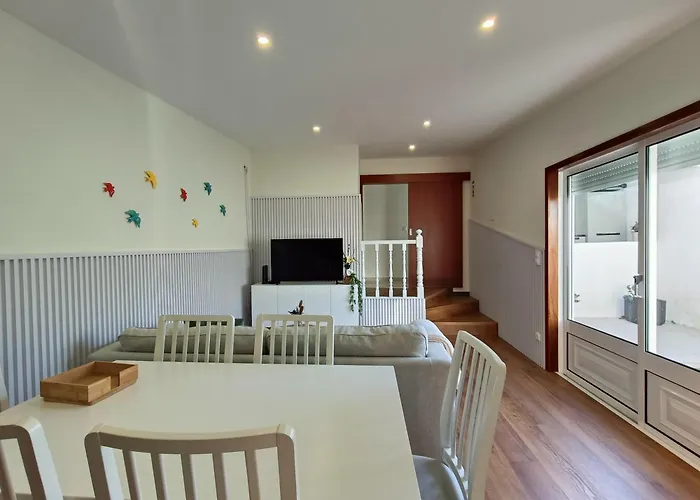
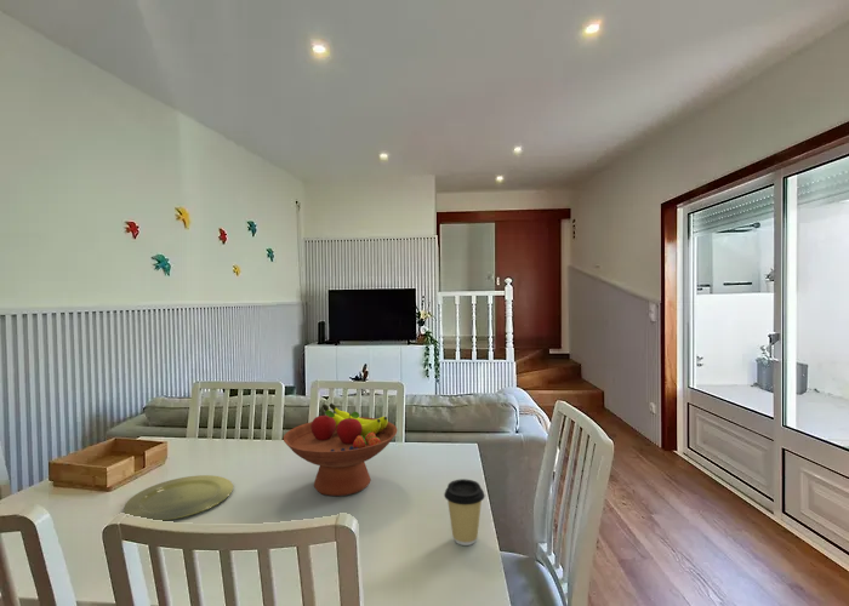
+ coffee cup [443,478,486,547]
+ fruit bowl [283,402,398,497]
+ plate [122,474,234,522]
